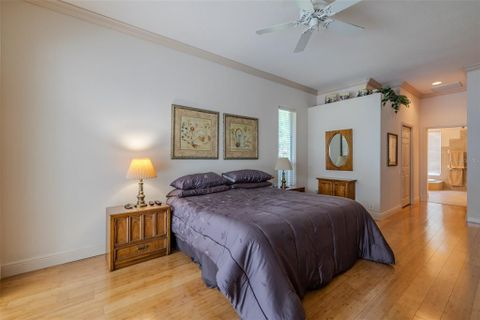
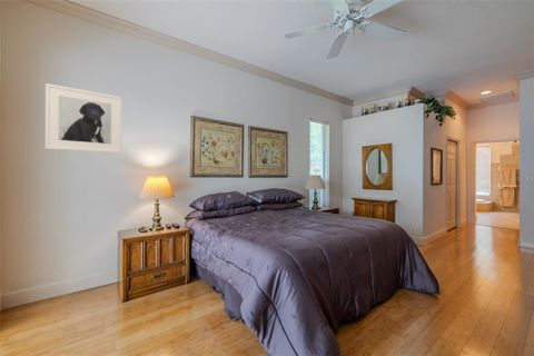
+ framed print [44,82,122,155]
